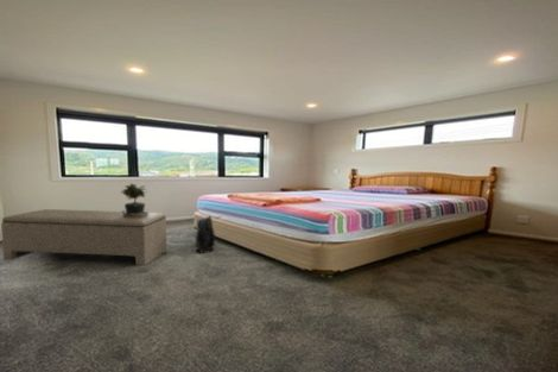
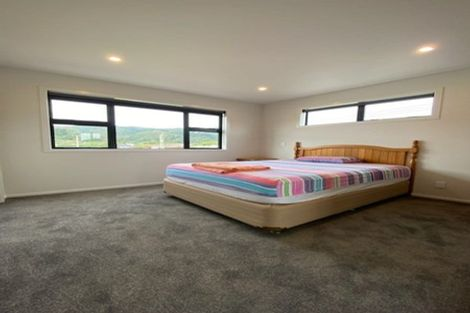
- potted plant [120,182,150,217]
- backpack [195,215,216,254]
- bench [0,208,167,266]
